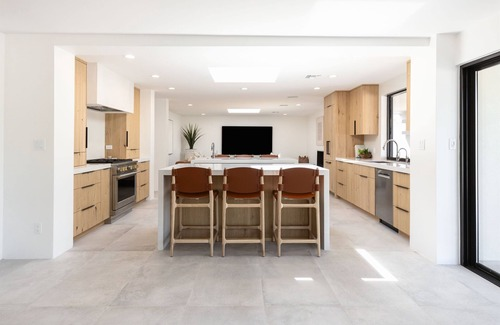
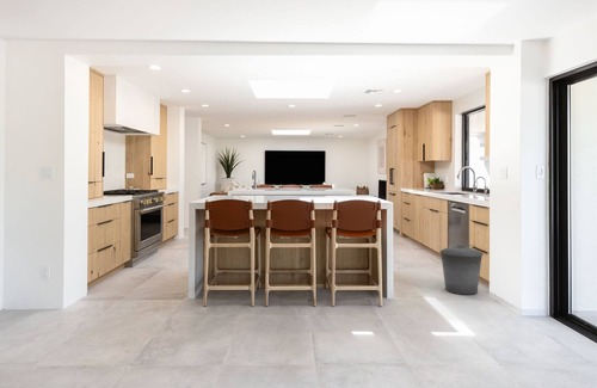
+ trash can [438,245,485,295]
